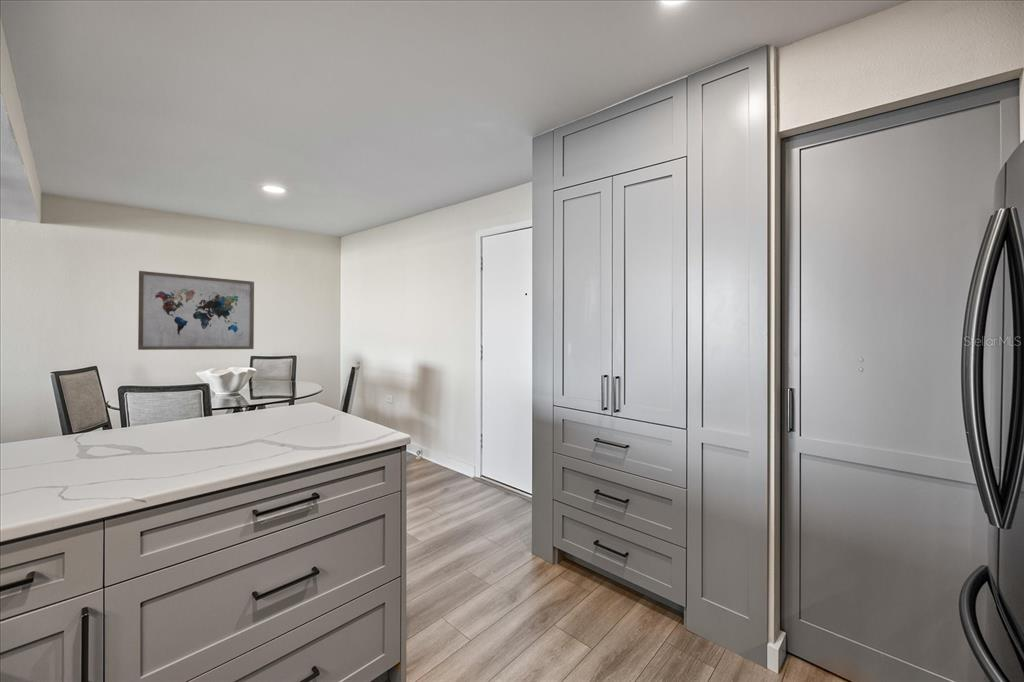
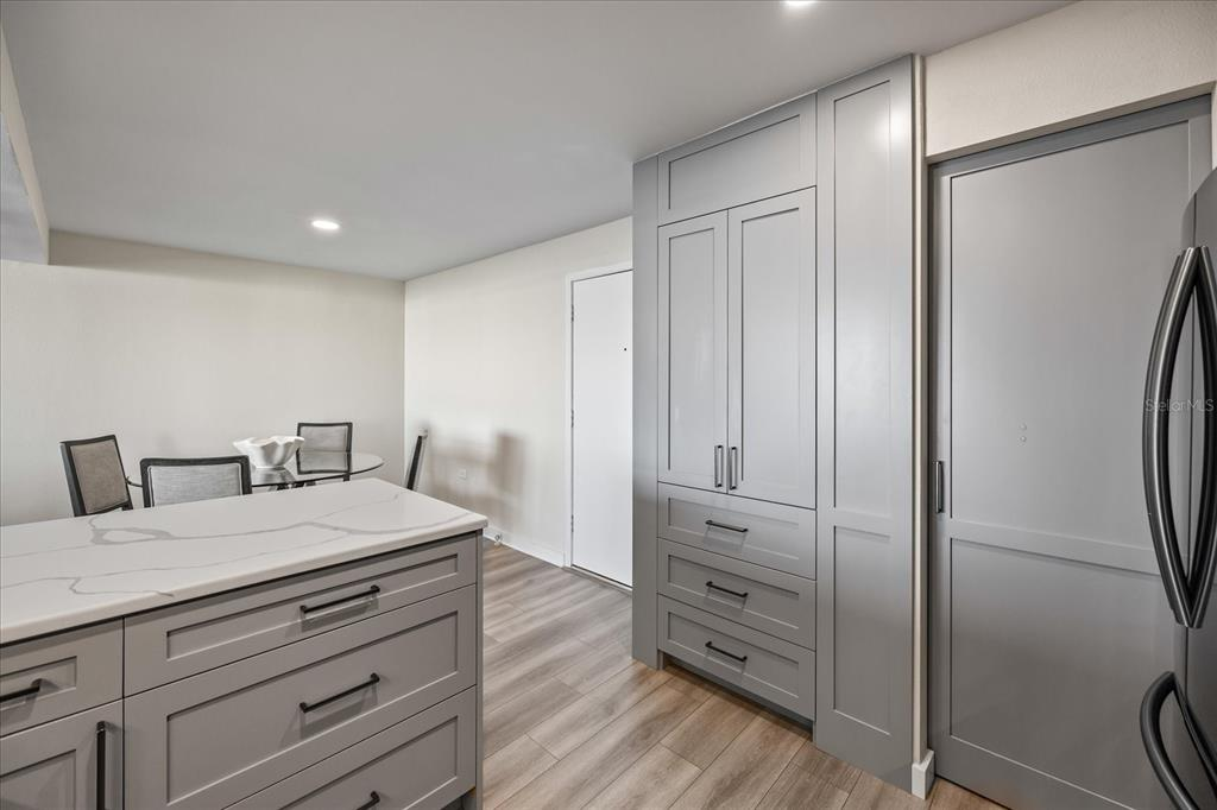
- wall art [137,270,255,351]
